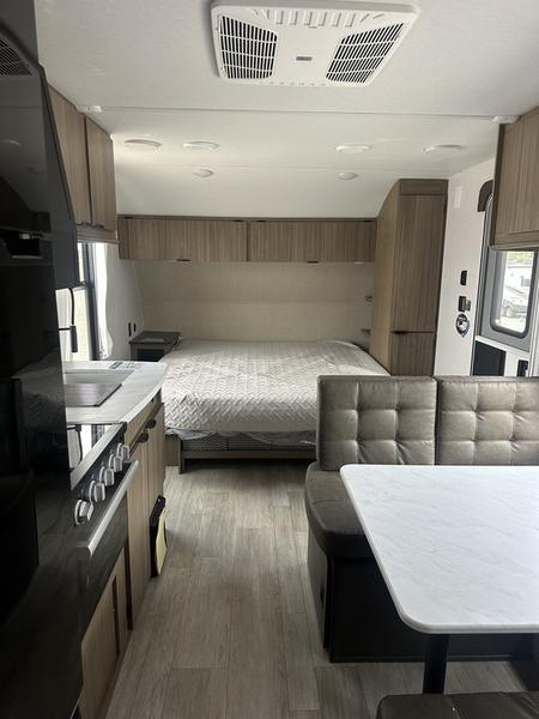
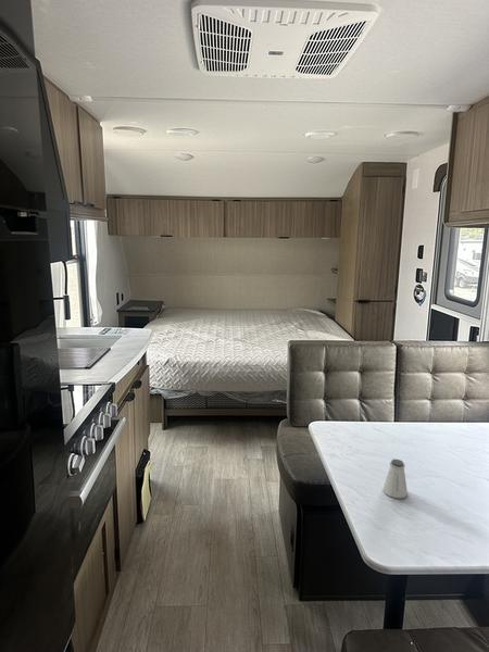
+ saltshaker [381,459,409,499]
